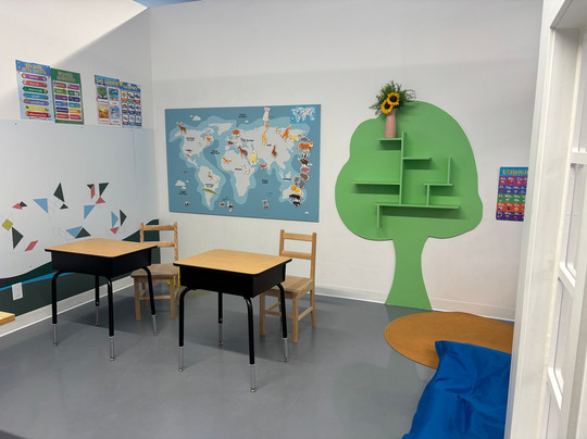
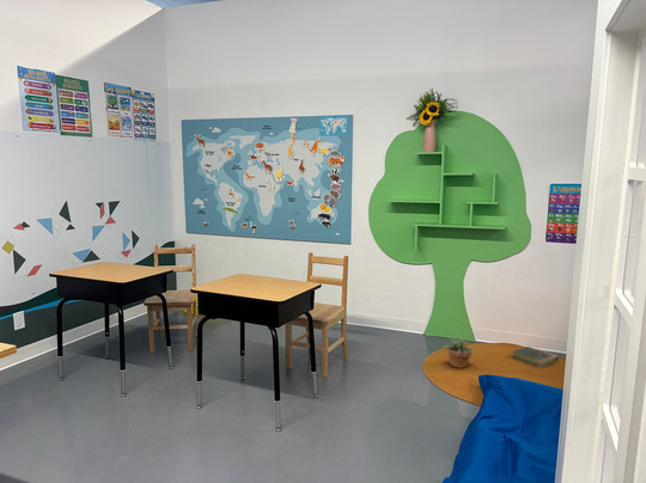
+ potted plant [443,331,476,369]
+ hardback book [510,346,560,368]
